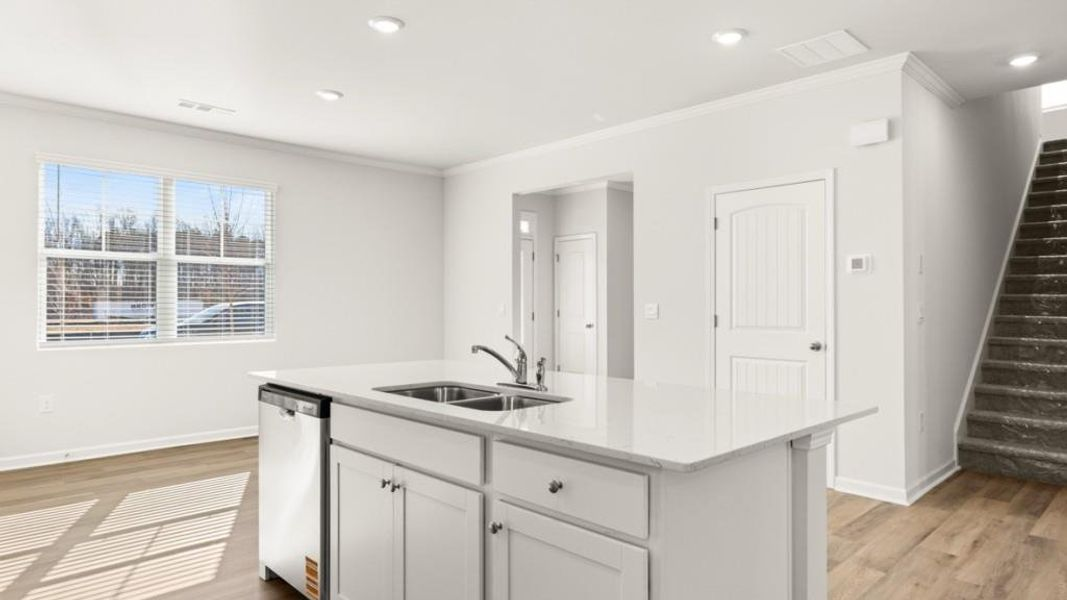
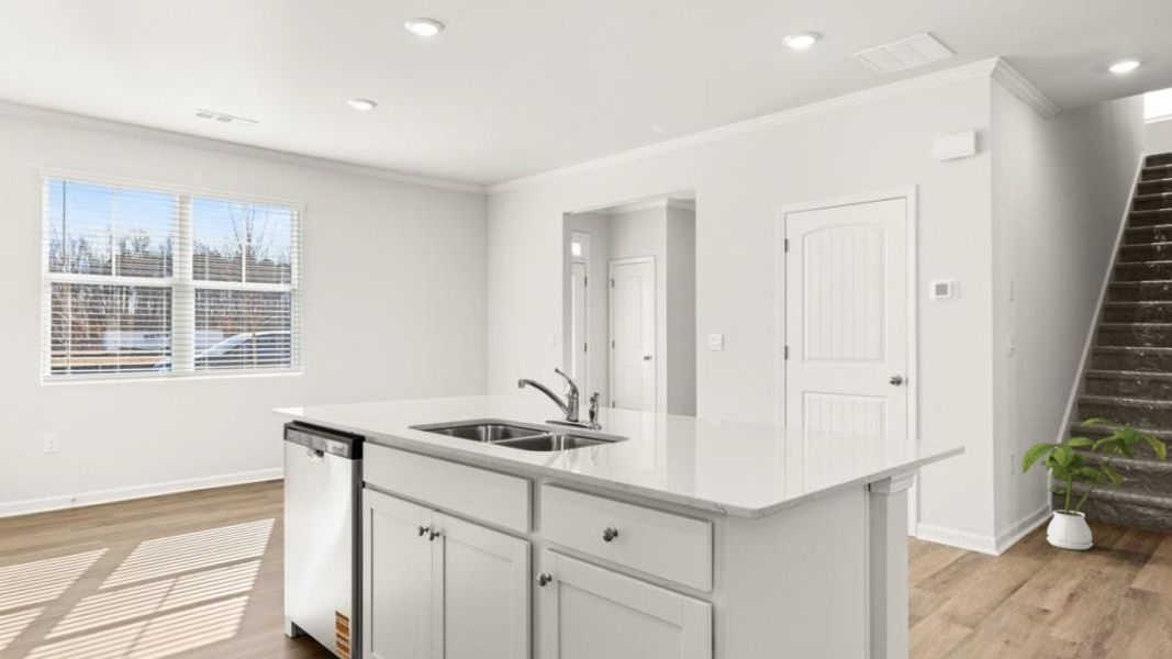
+ house plant [1020,417,1168,551]
